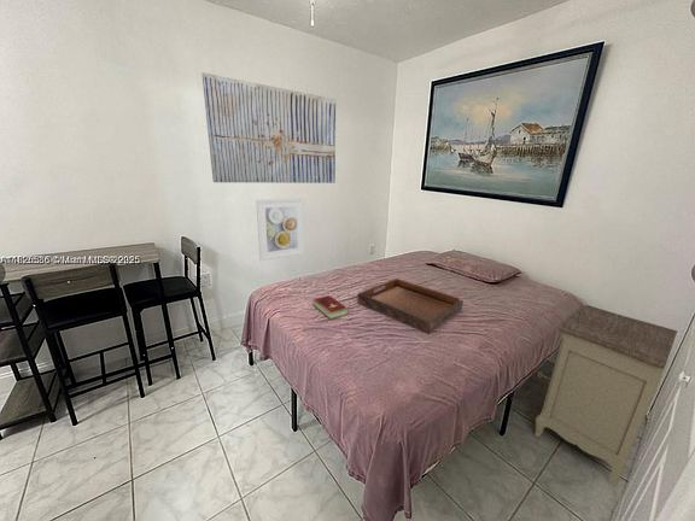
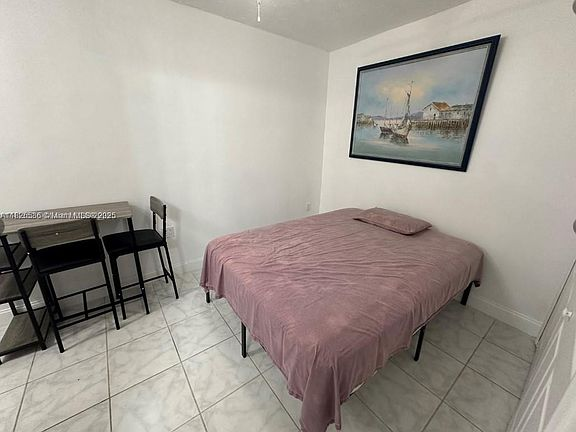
- nightstand [533,304,678,487]
- wall art [200,71,337,185]
- serving tray [356,277,465,335]
- hardcover book [311,294,350,321]
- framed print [255,197,305,262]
